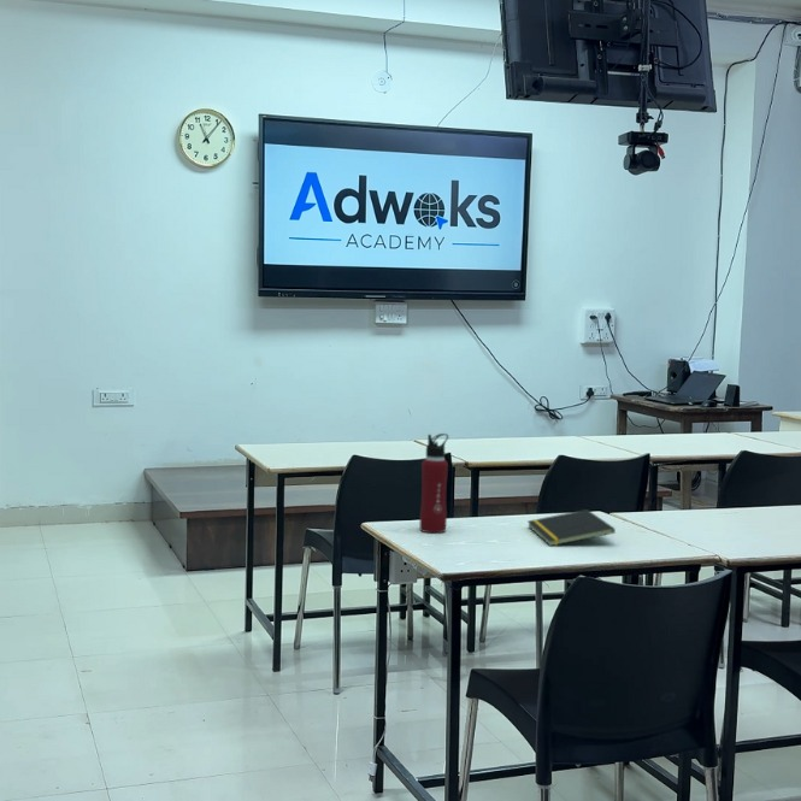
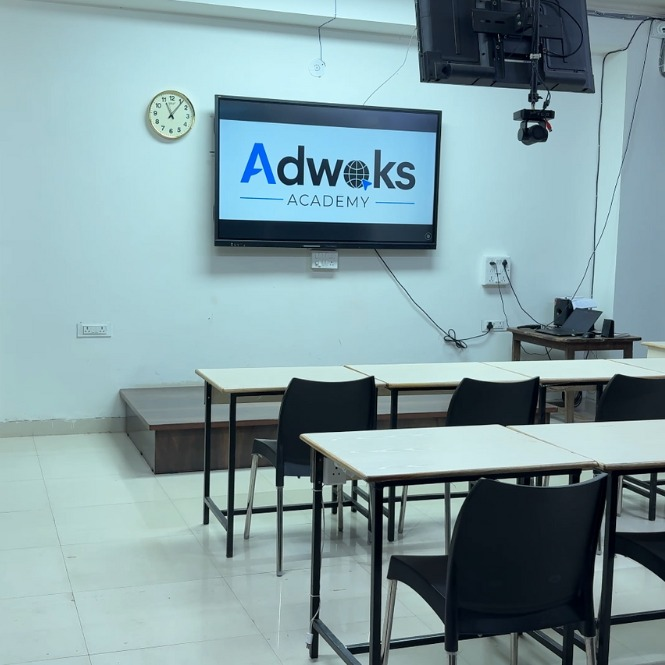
- notepad [526,508,617,547]
- water bottle [419,432,449,534]
